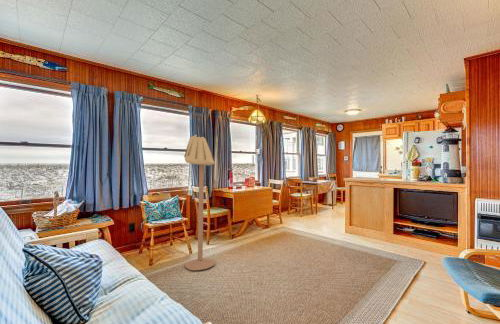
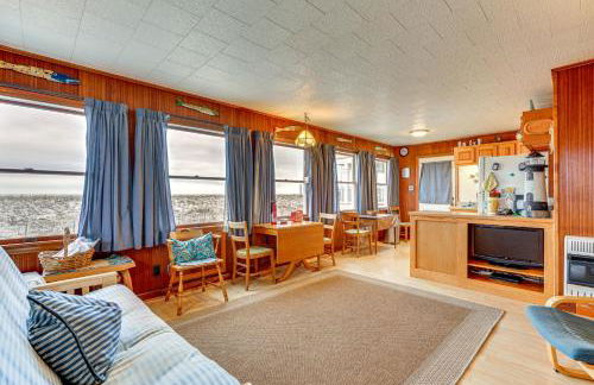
- floor lamp [183,134,216,271]
